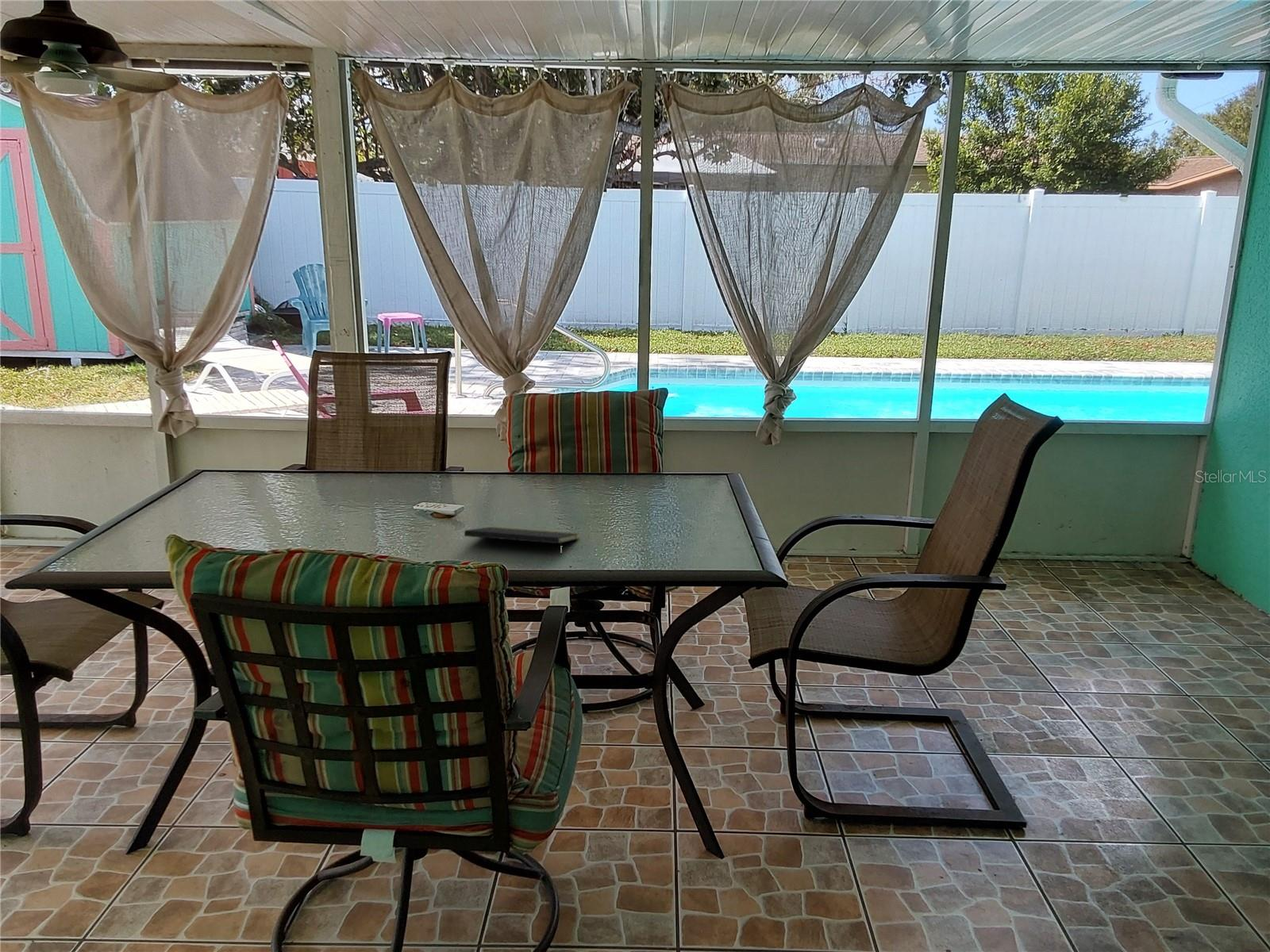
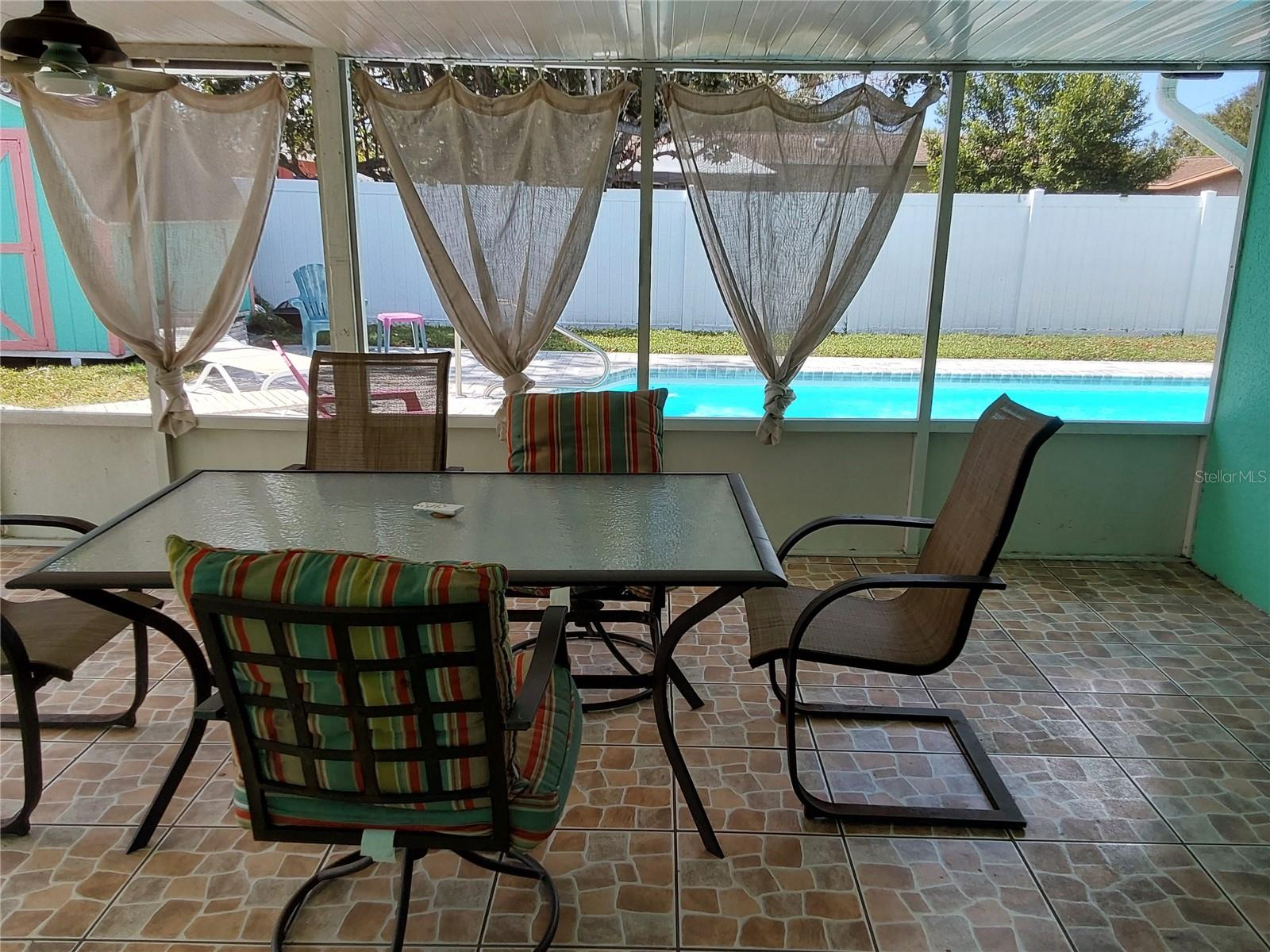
- notepad [464,526,580,558]
